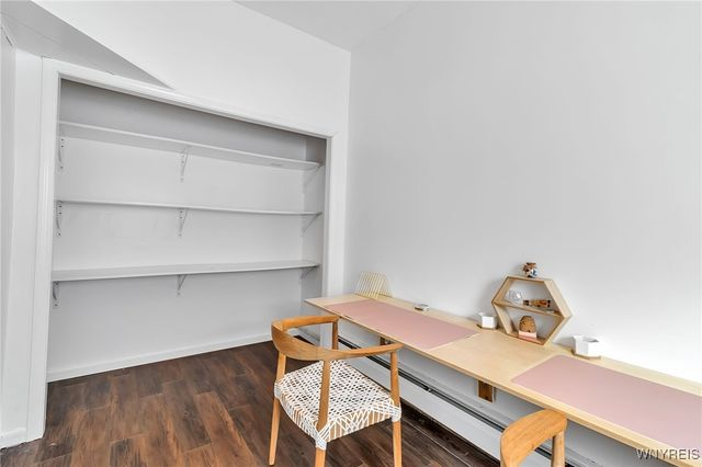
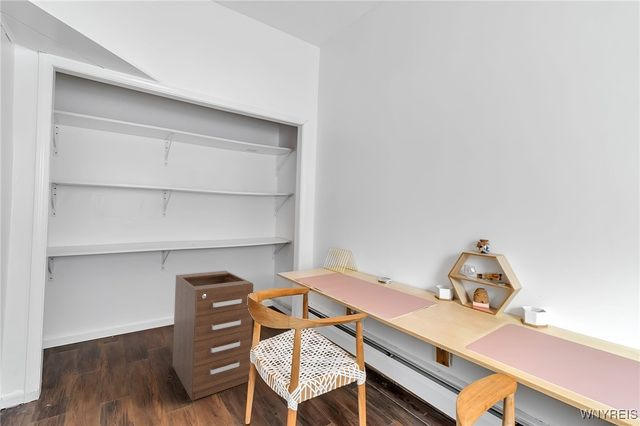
+ filing cabinet [171,270,254,402]
